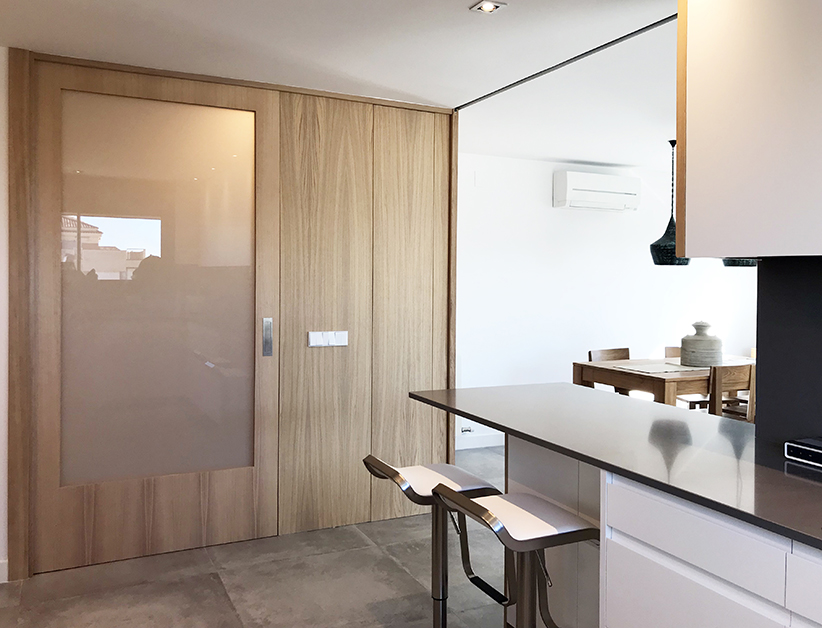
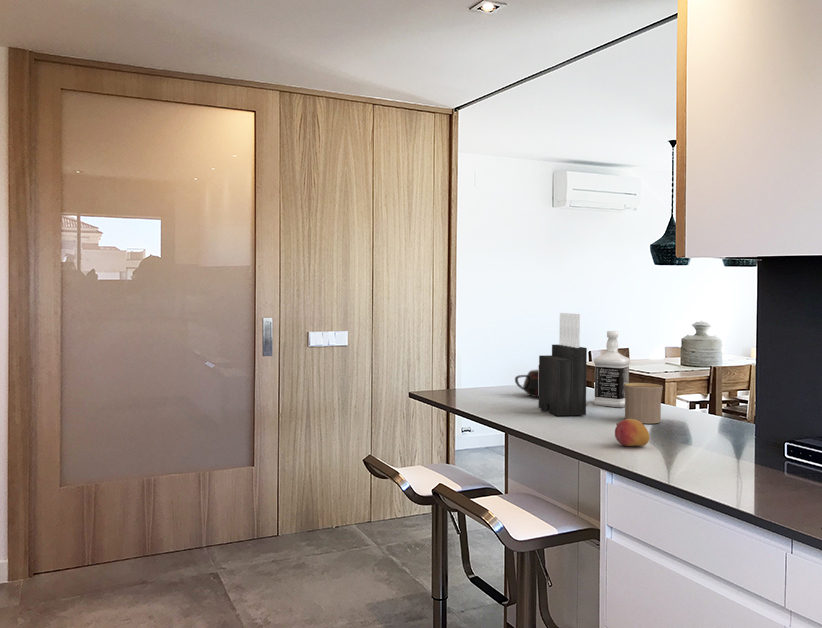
+ teapot [514,365,539,398]
+ fruit [614,419,651,447]
+ cup [624,382,664,424]
+ knife block [538,312,588,417]
+ bottle [592,330,631,408]
